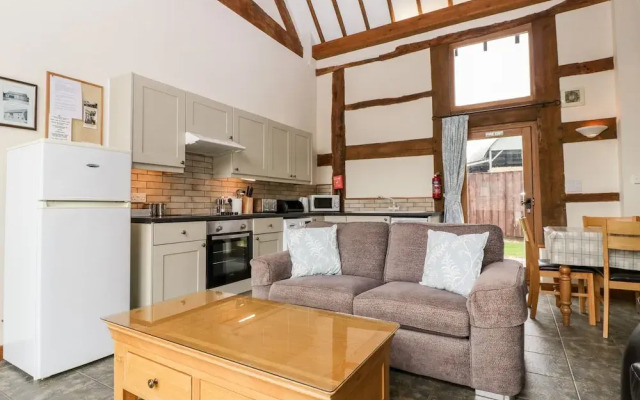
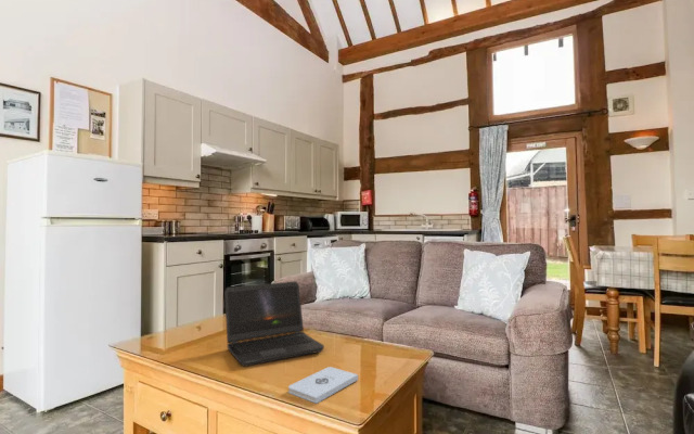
+ notepad [287,366,359,405]
+ laptop computer [223,280,325,368]
